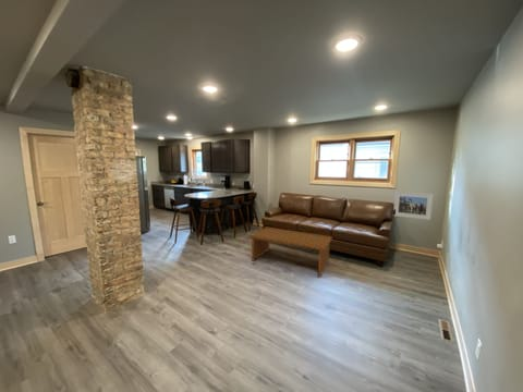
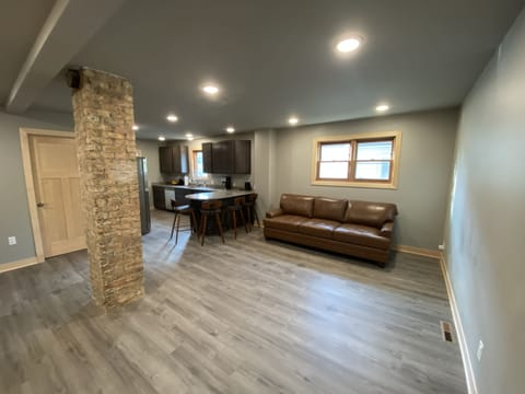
- coffee table [248,226,333,278]
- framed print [393,191,435,221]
